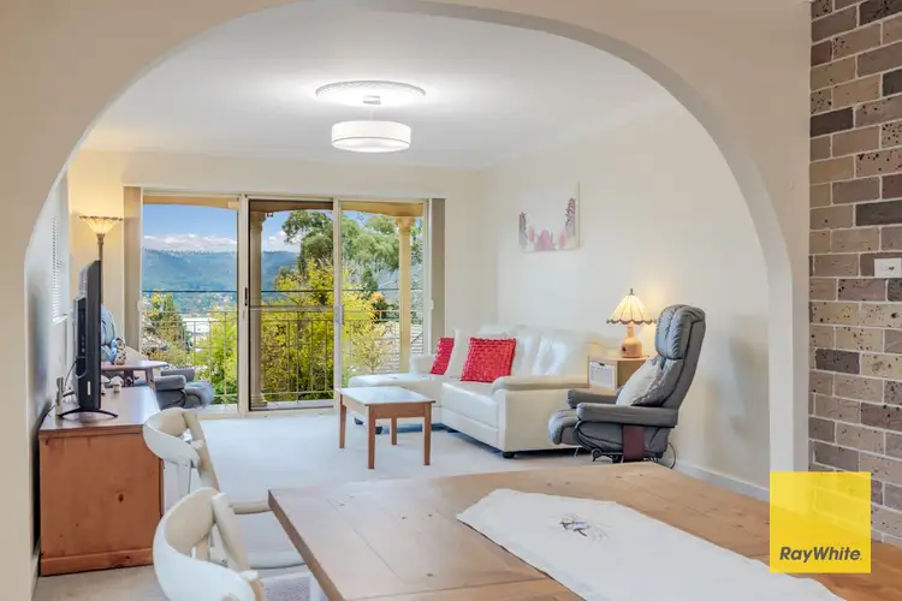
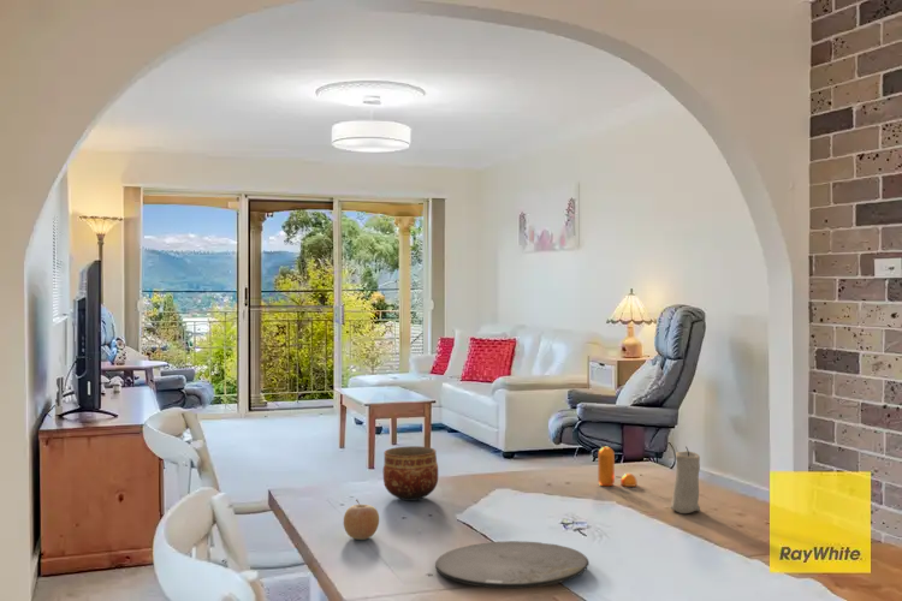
+ bowl [382,445,439,501]
+ plate [434,540,591,590]
+ fruit [343,498,380,541]
+ pepper shaker [597,446,639,488]
+ candle [670,445,701,514]
